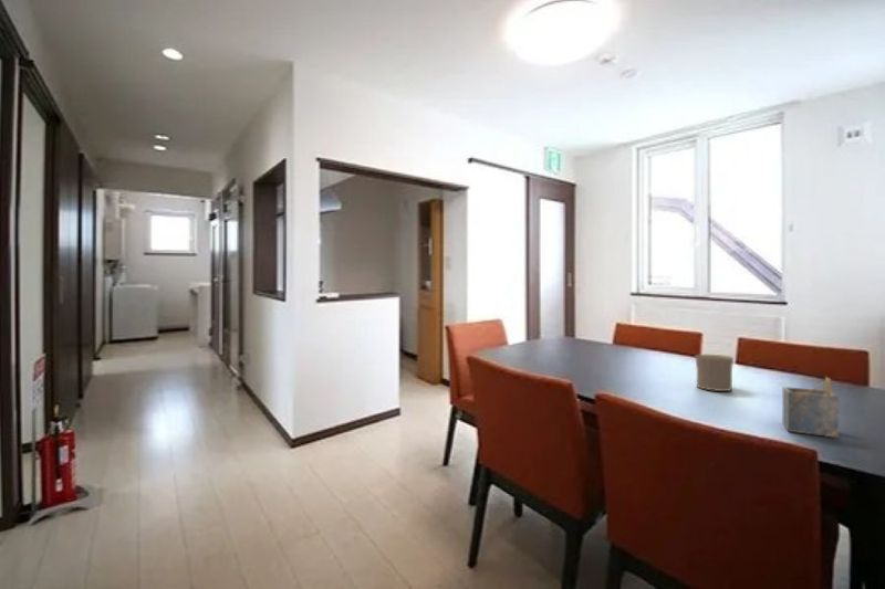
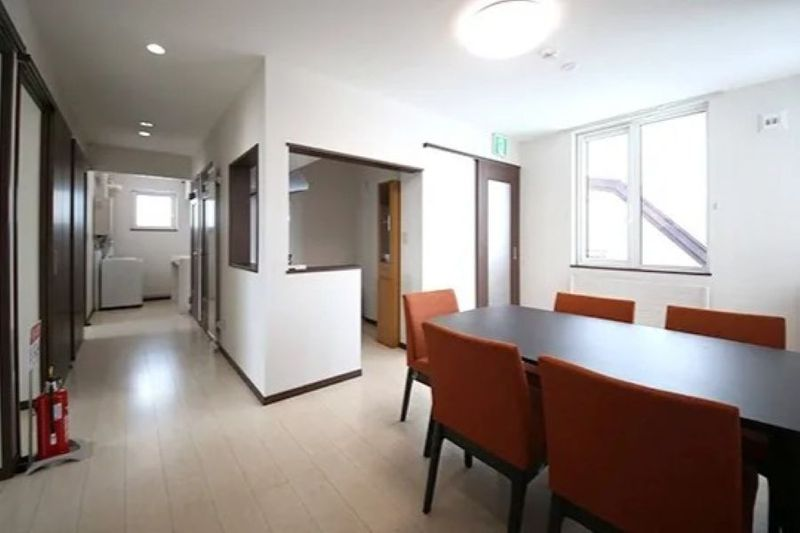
- napkin holder [782,376,840,439]
- cup [694,354,735,392]
